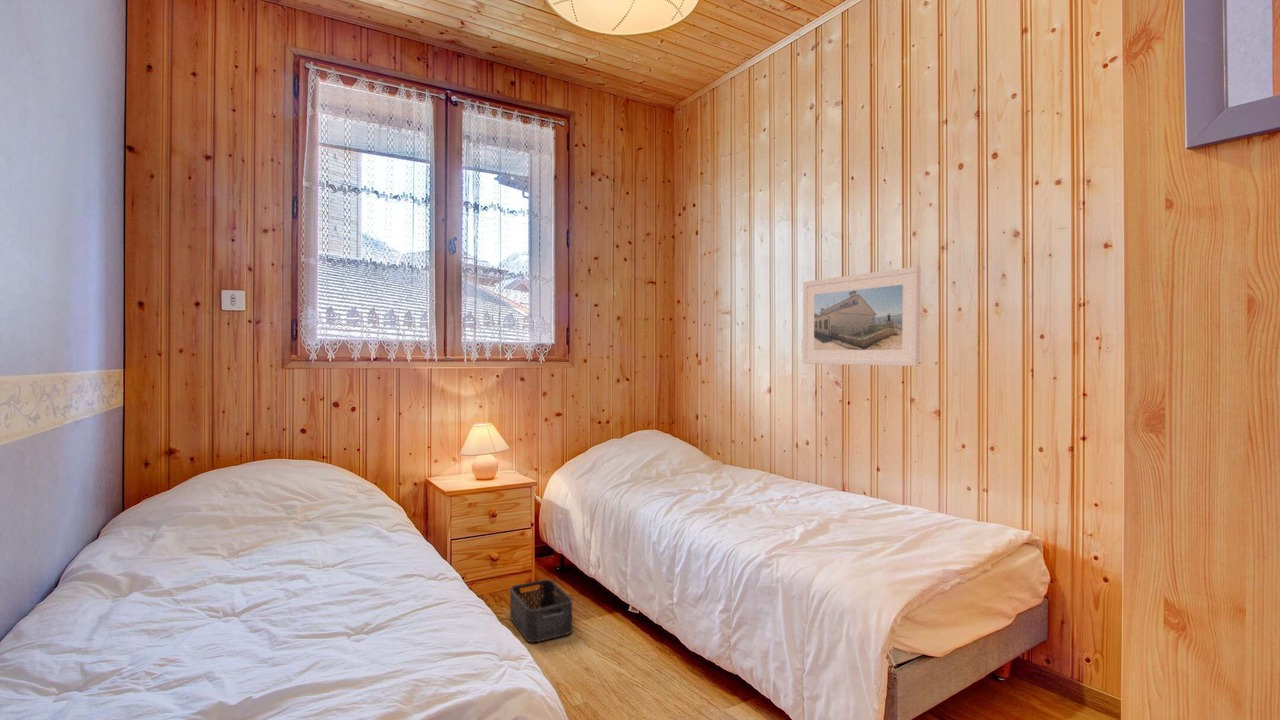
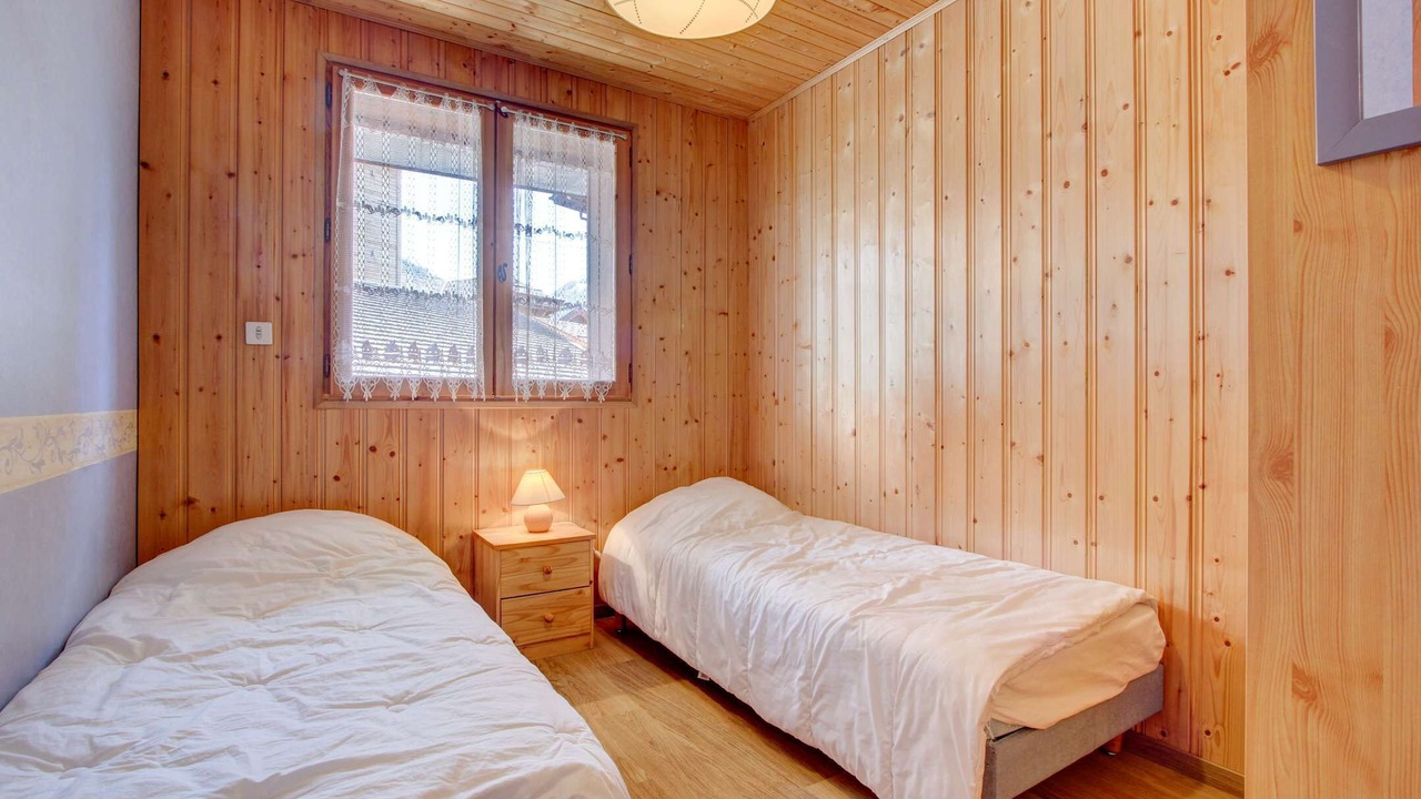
- storage bin [509,579,573,643]
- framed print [802,265,921,367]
